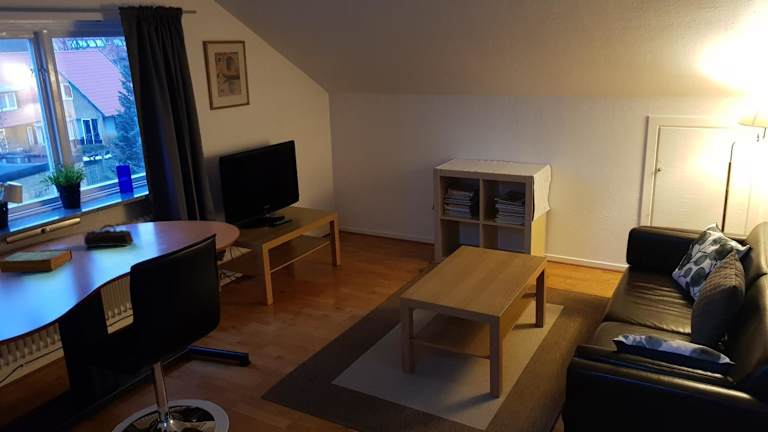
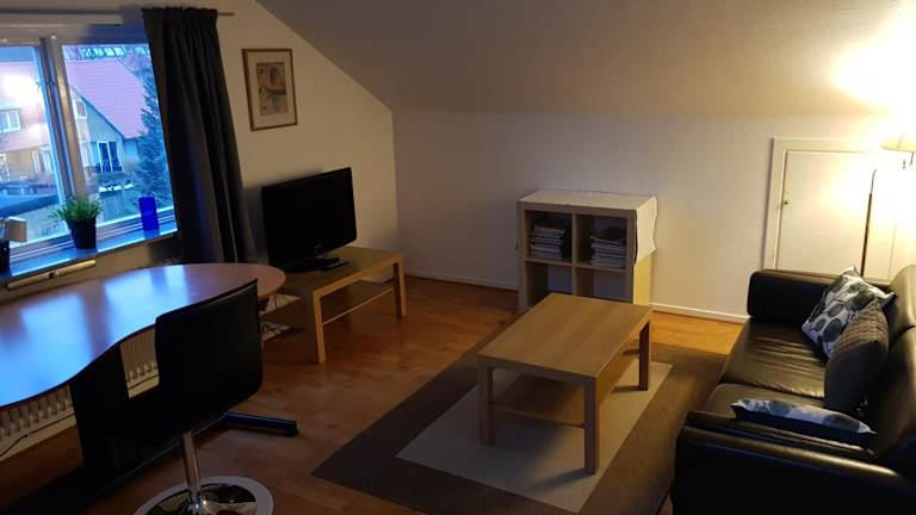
- pencil case [83,223,135,248]
- book [0,248,73,274]
